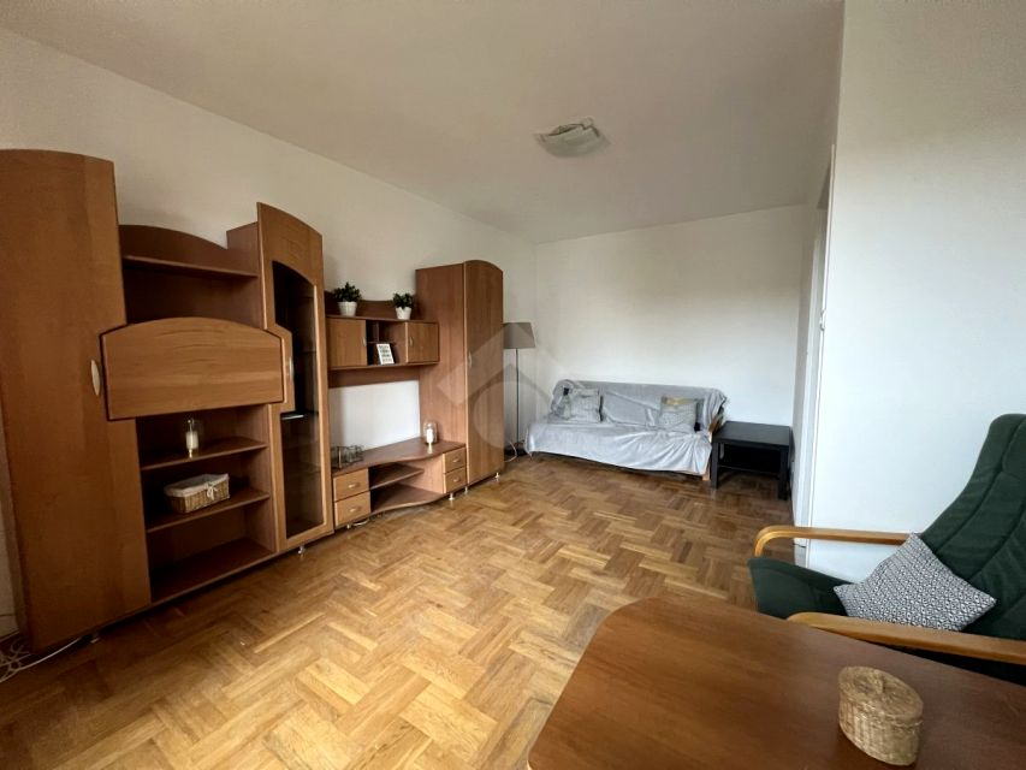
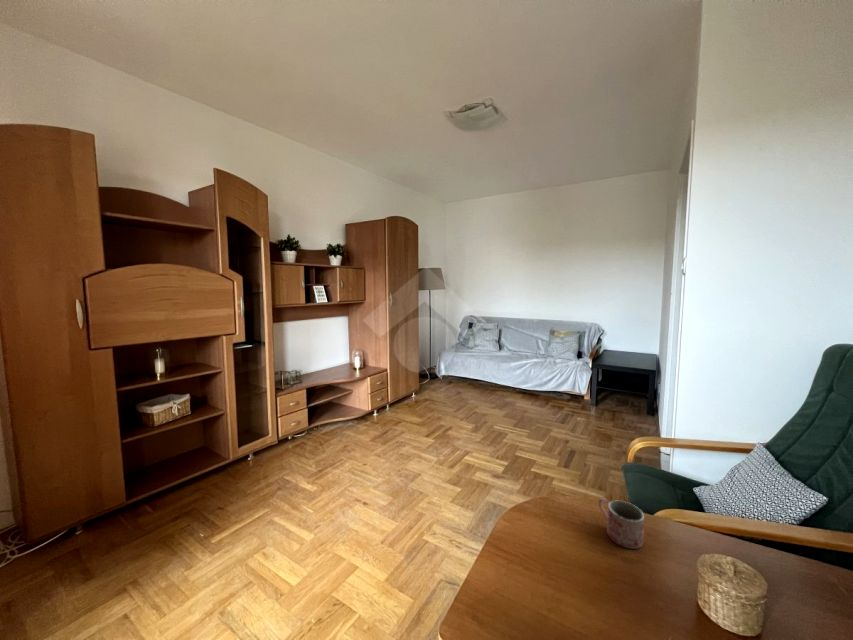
+ mug [598,497,645,550]
